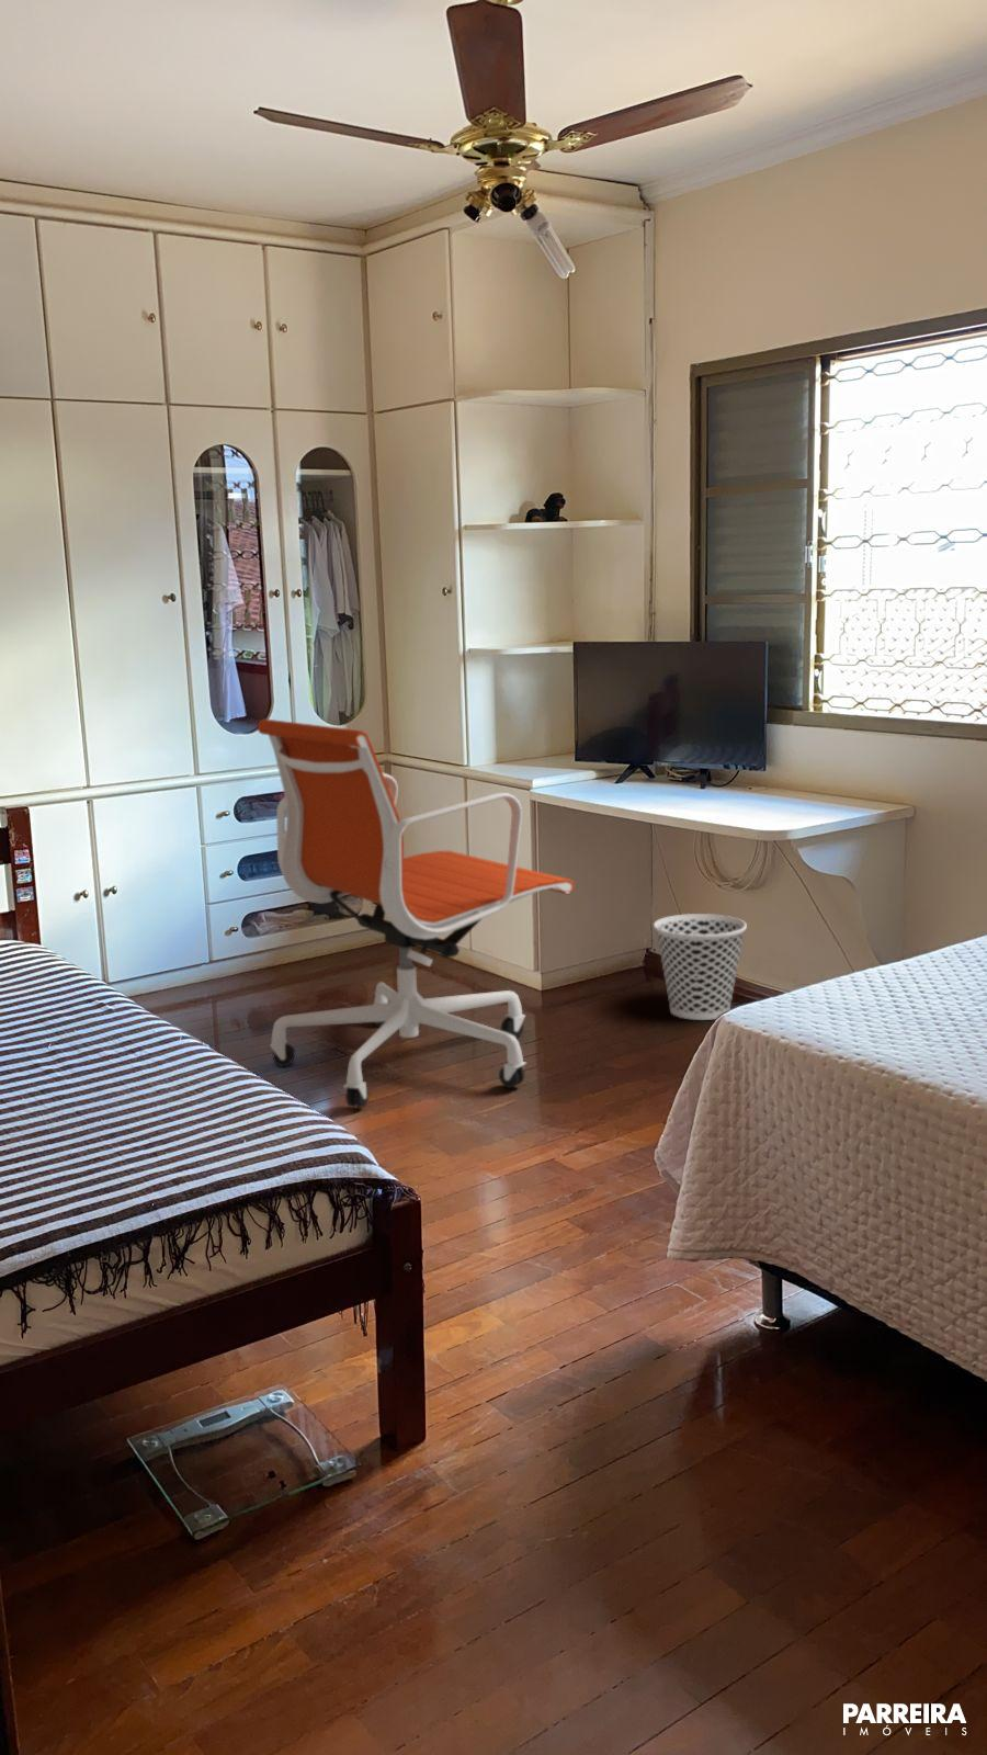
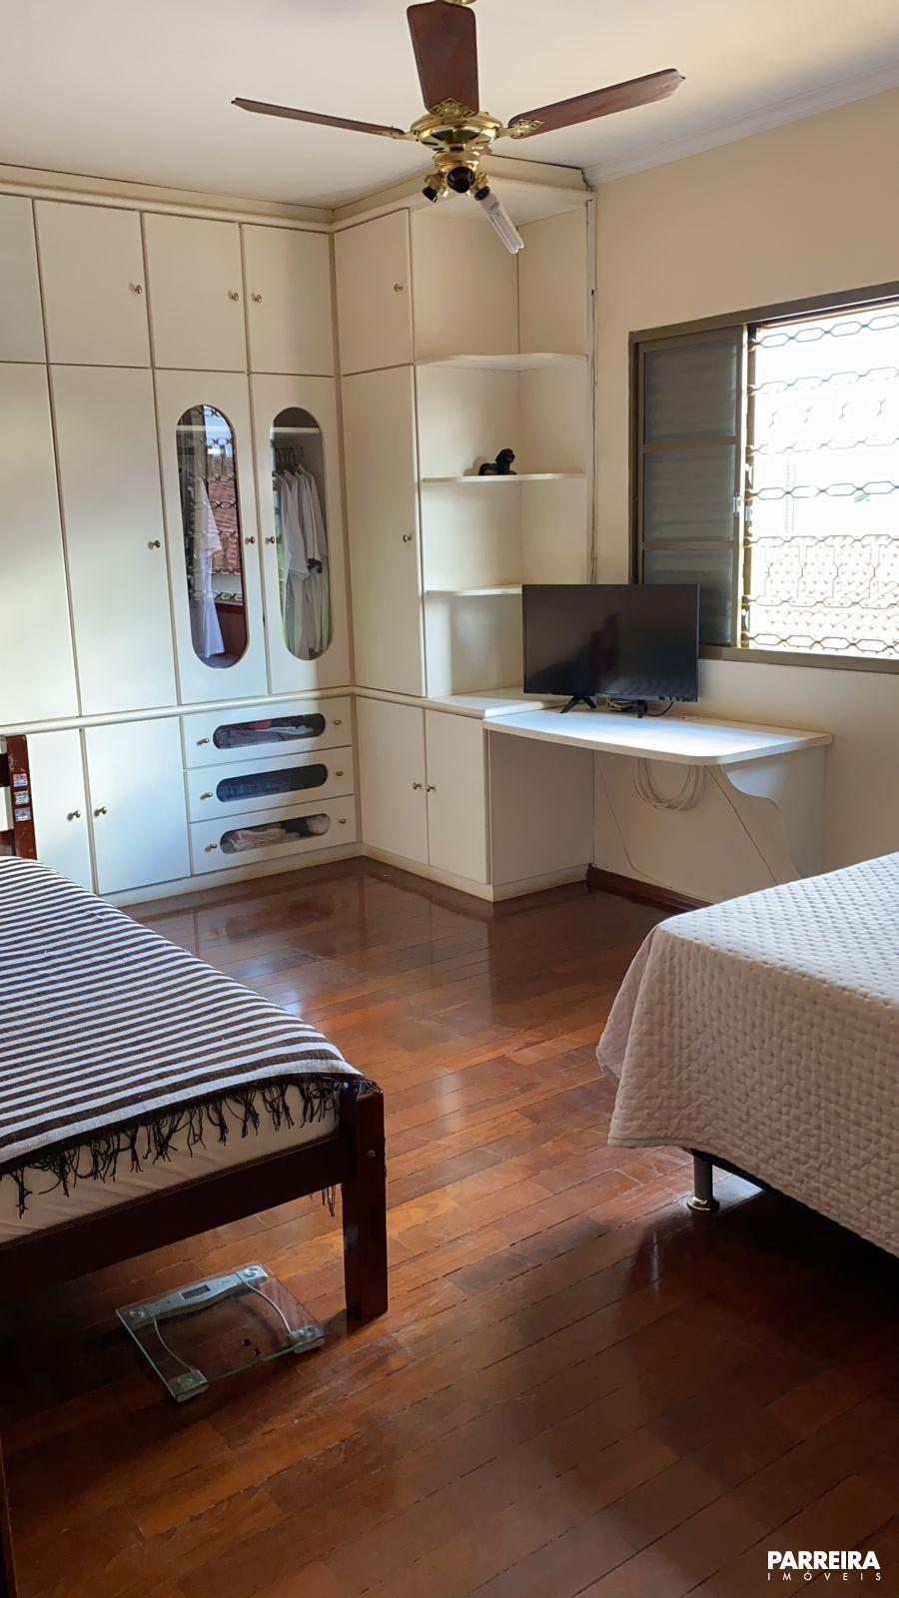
- wastebasket [652,912,748,1021]
- office chair [257,717,576,1109]
